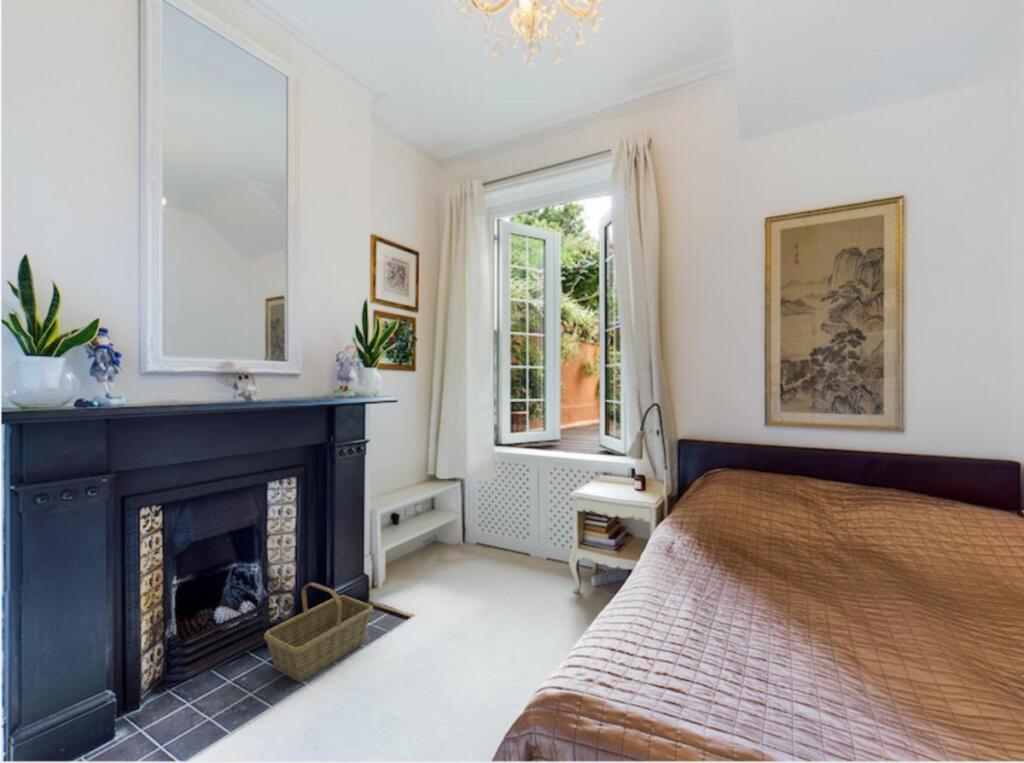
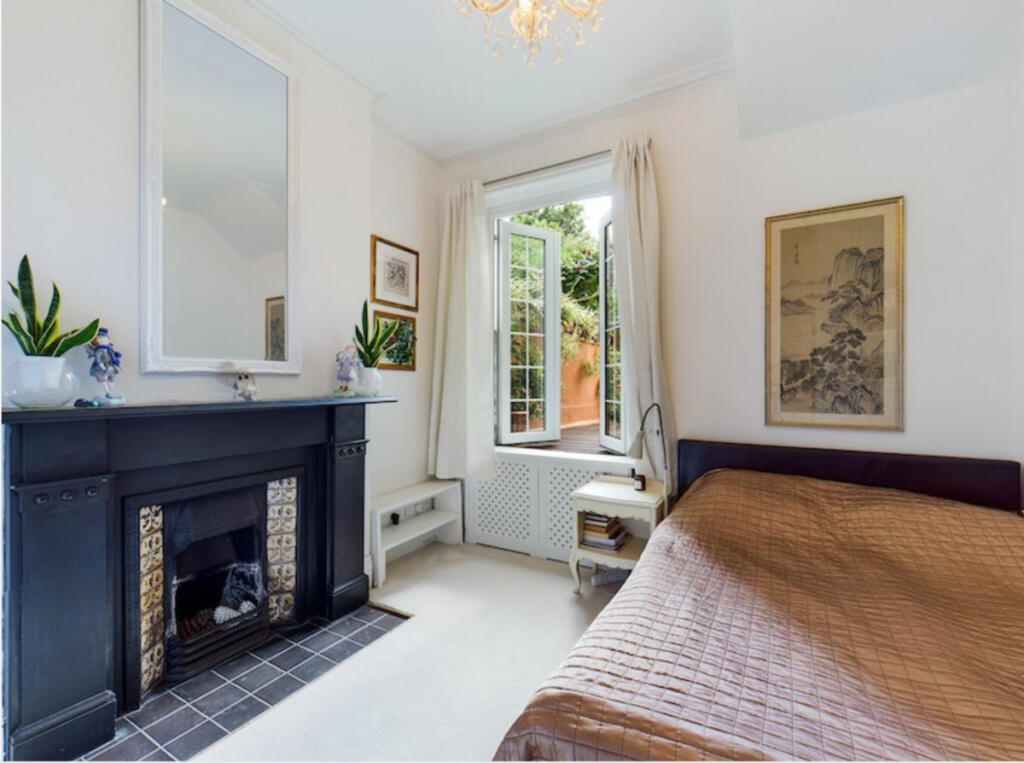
- basket [263,582,374,683]
